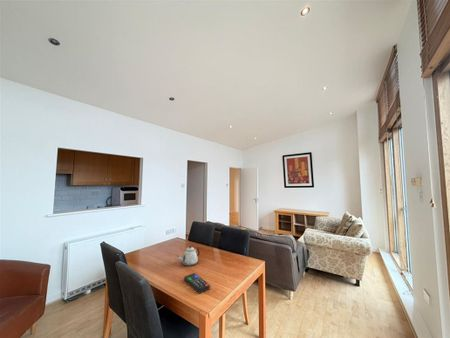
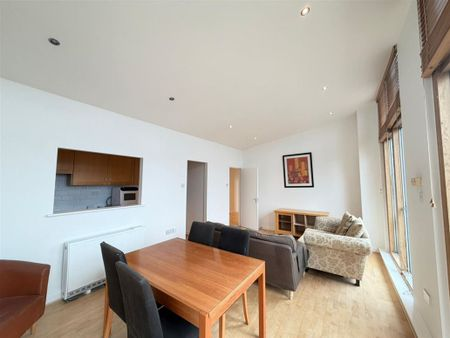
- teapot [176,245,201,267]
- remote control [183,272,211,294]
